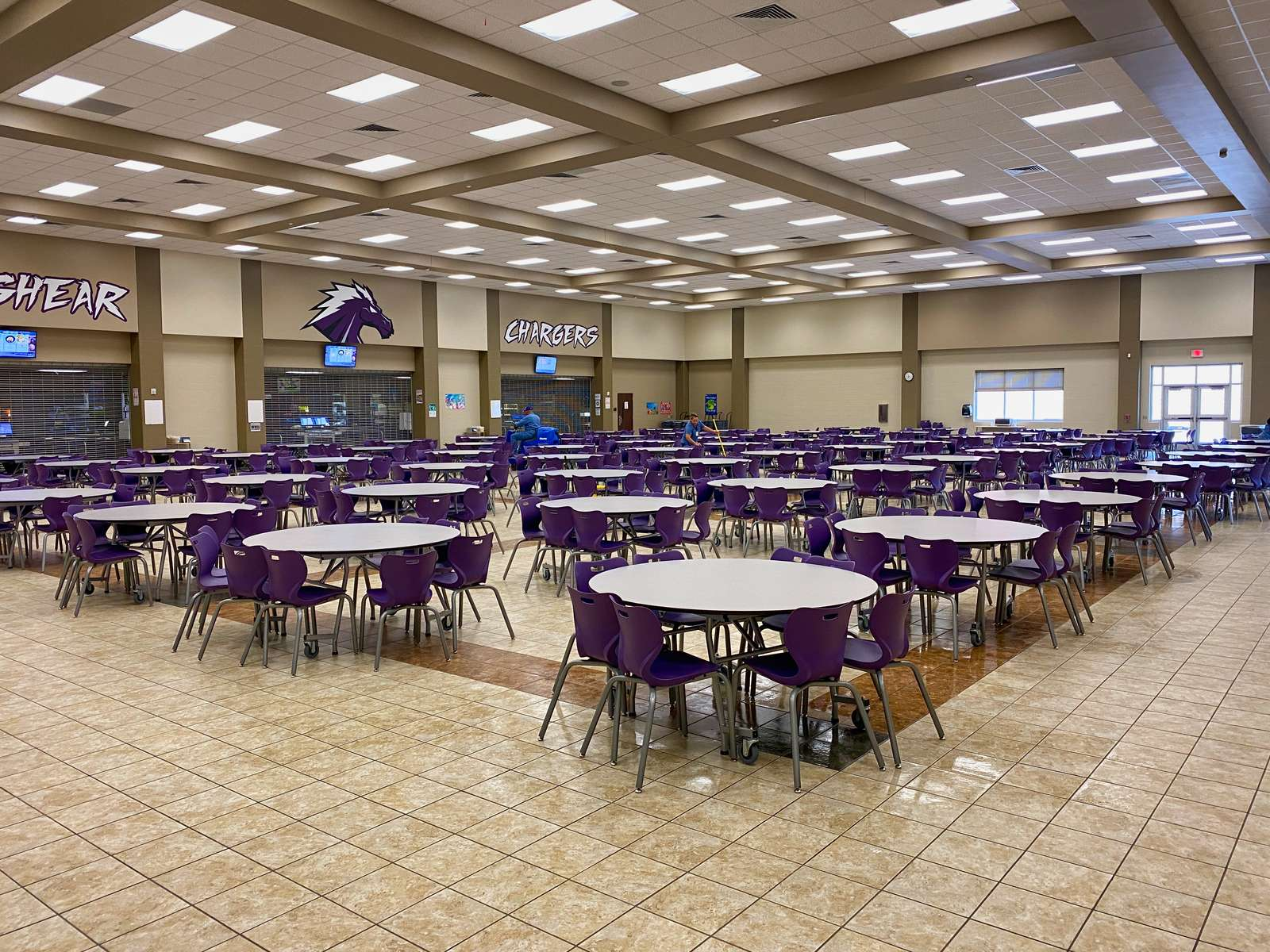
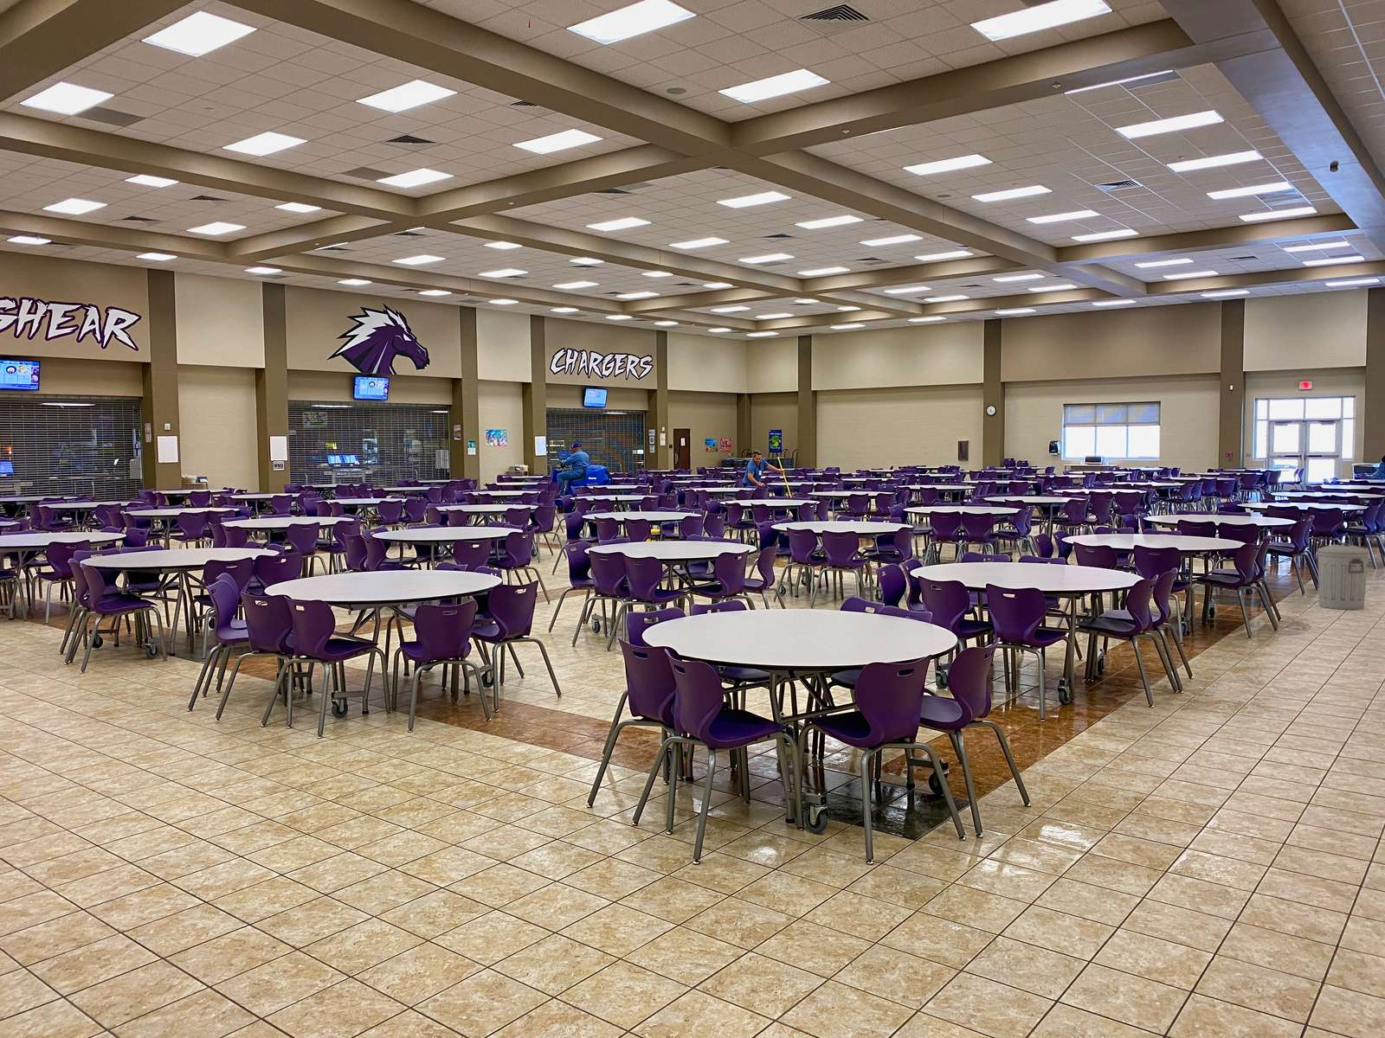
+ trash can [1316,542,1370,609]
